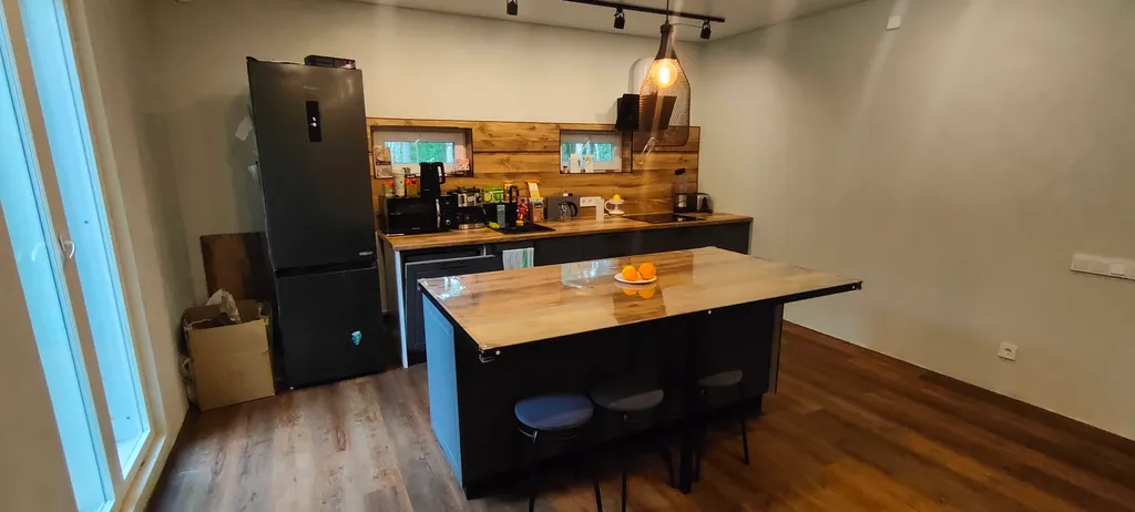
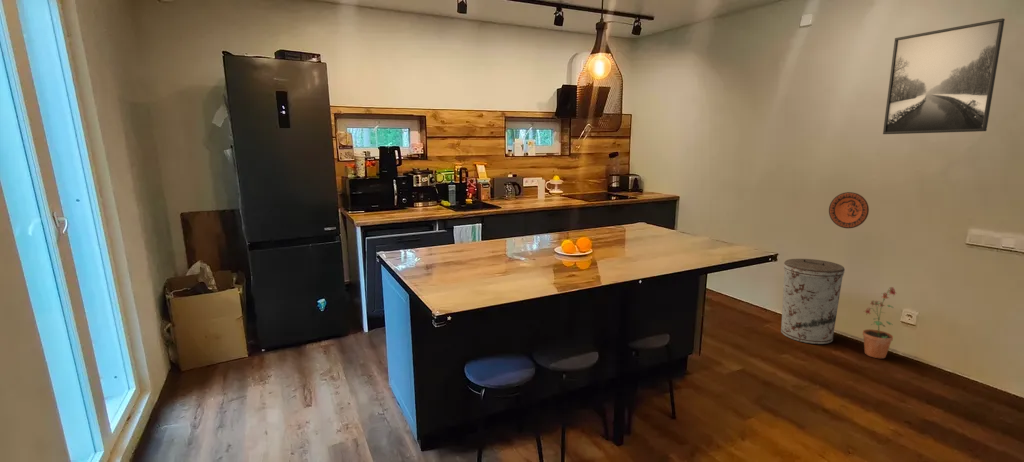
+ trash can [780,258,846,345]
+ decorative plate [828,191,870,229]
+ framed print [882,17,1006,135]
+ potted plant [862,286,896,359]
